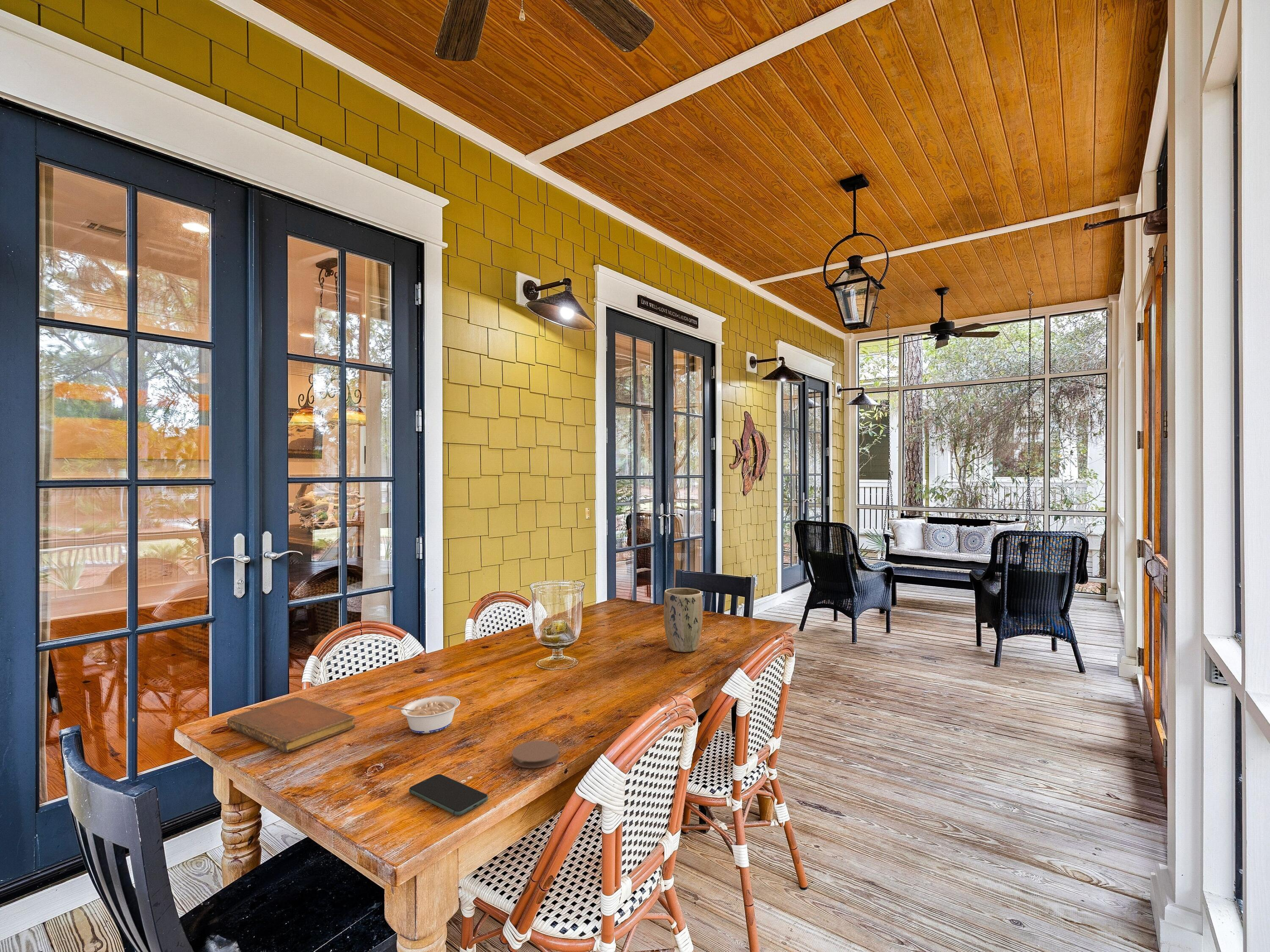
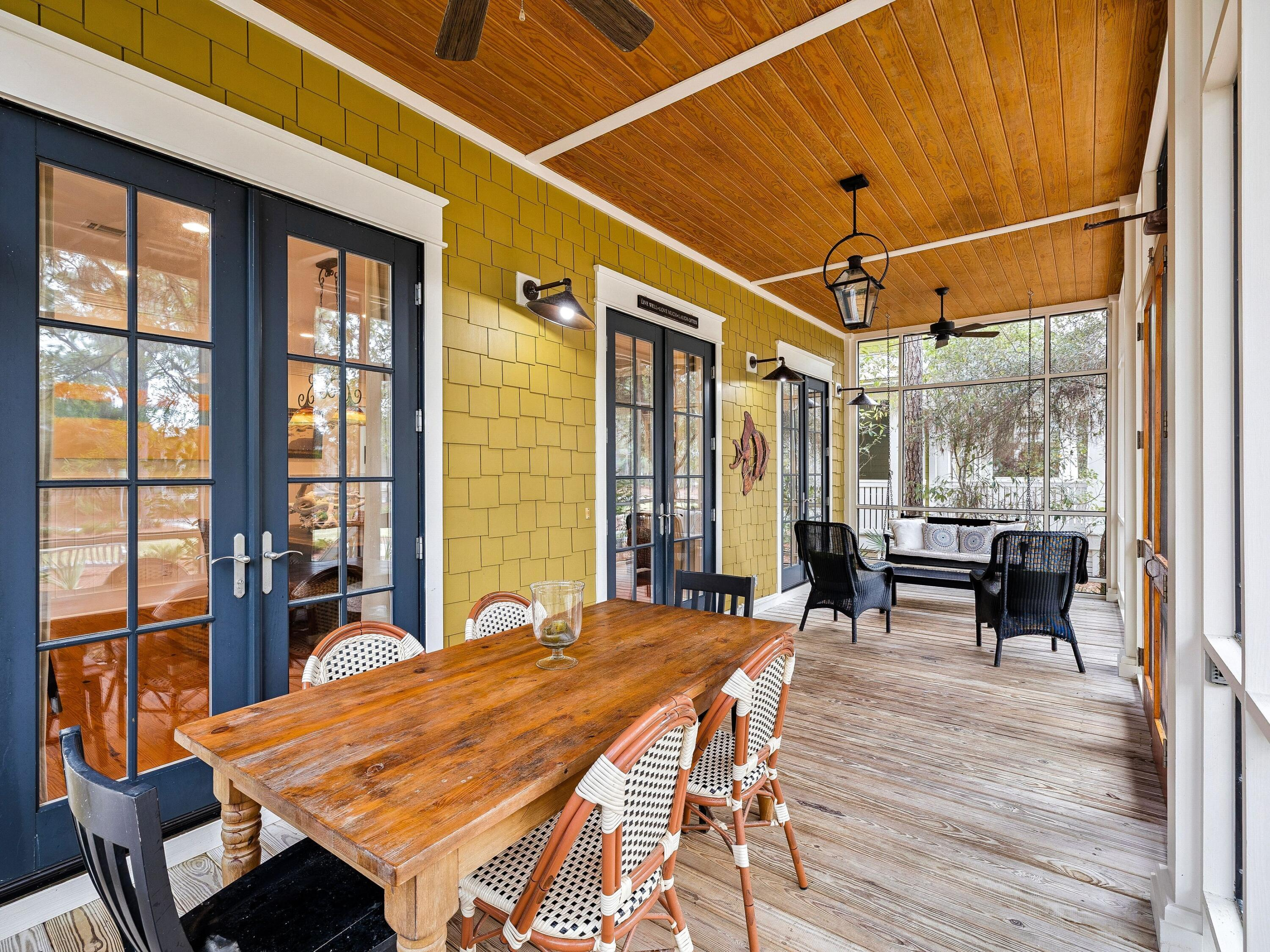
- coaster [511,740,560,768]
- notebook [227,697,356,753]
- plant pot [663,587,703,652]
- legume [388,696,461,734]
- smartphone [409,774,489,816]
